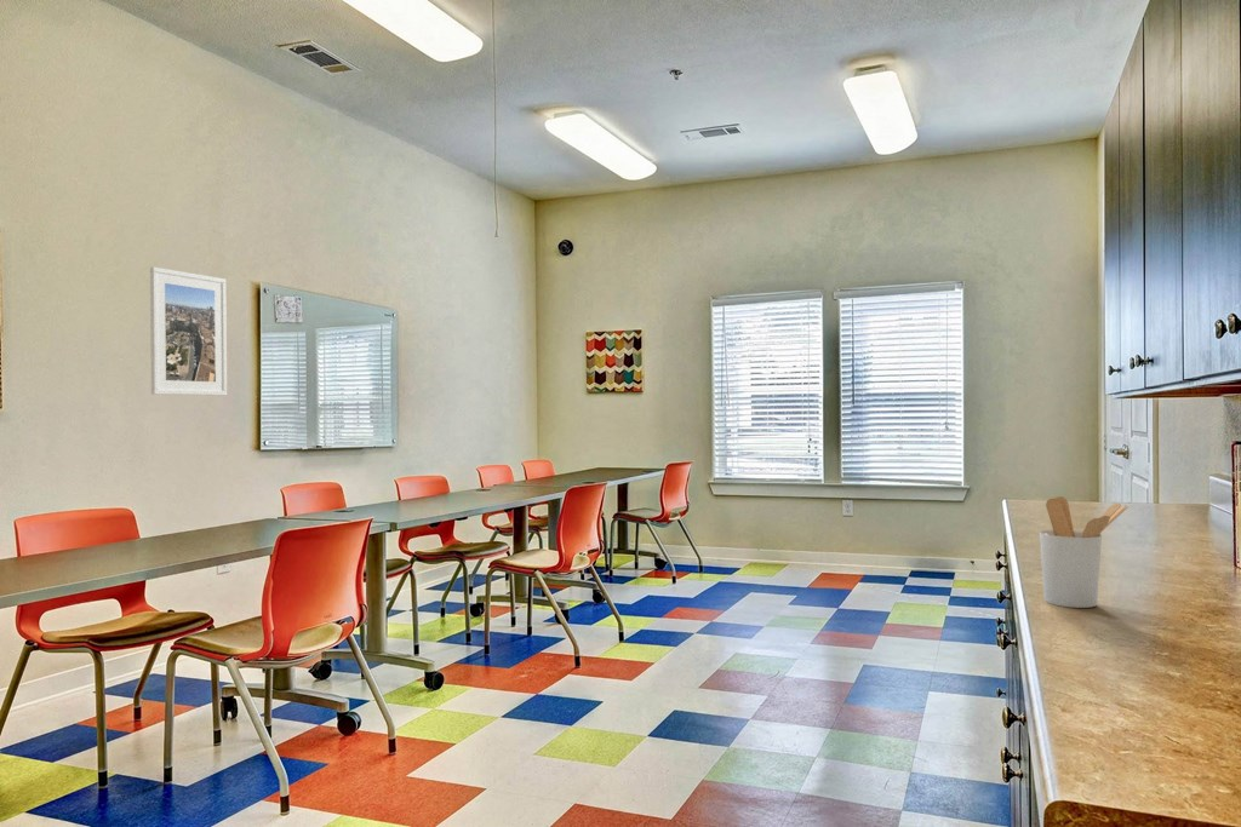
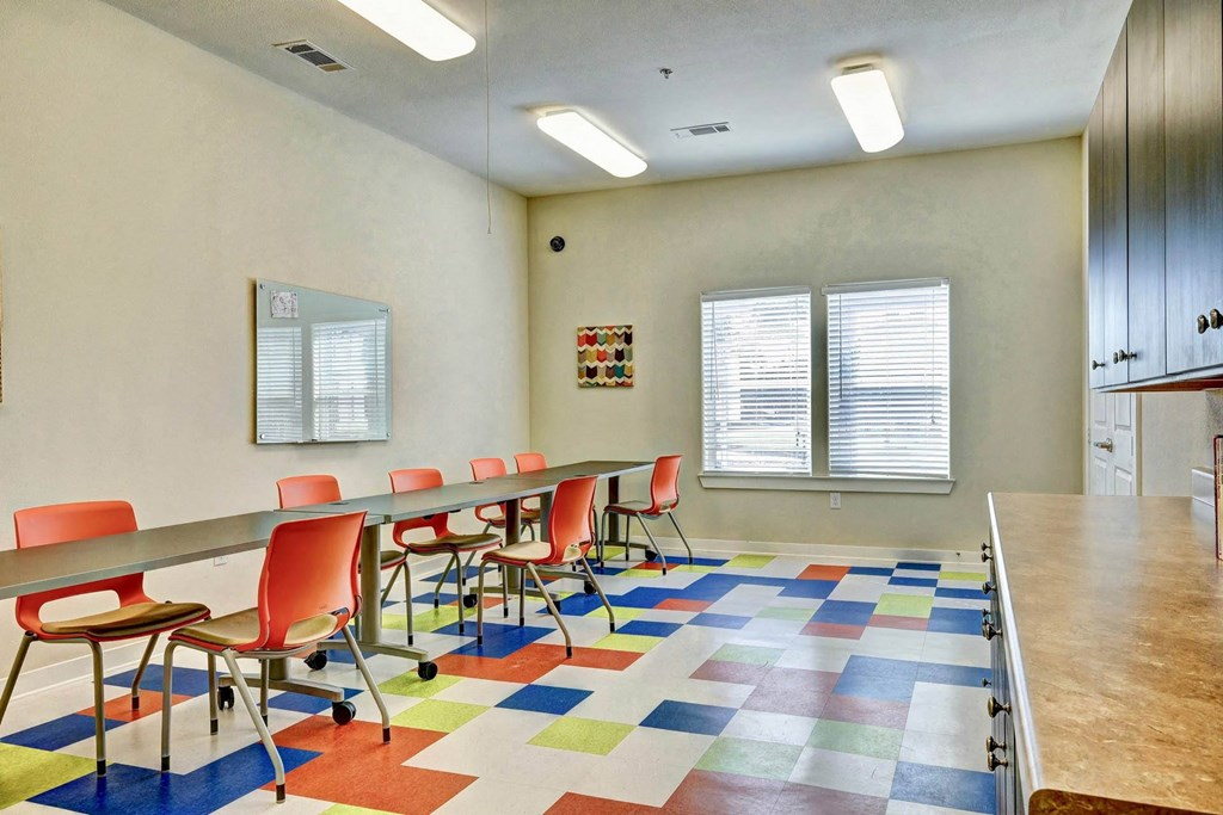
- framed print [149,266,228,397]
- utensil holder [1039,495,1130,609]
